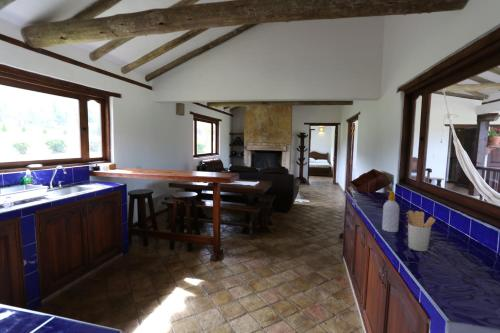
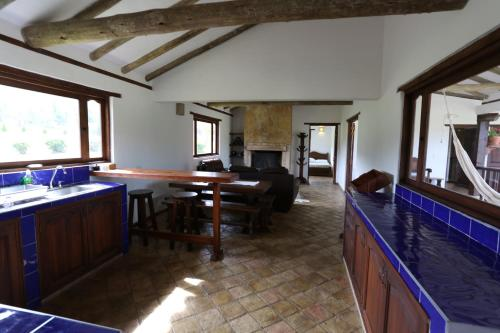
- soap bottle [381,189,400,233]
- utensil holder [406,209,436,252]
